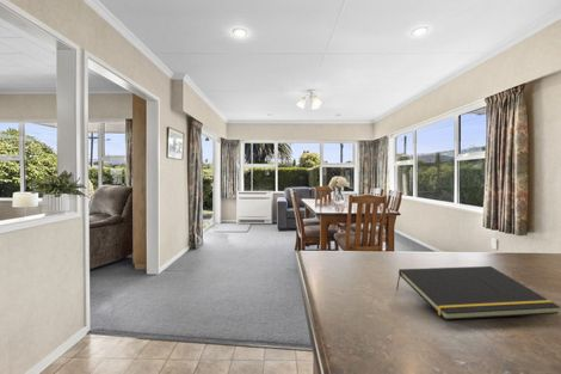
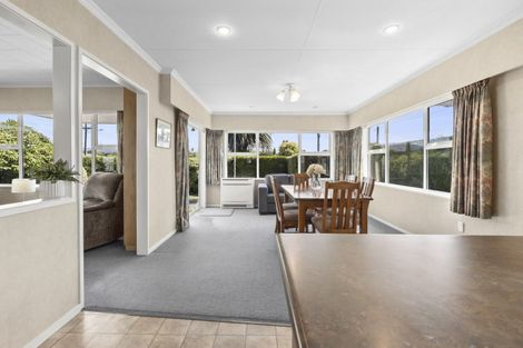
- notepad [395,265,561,321]
